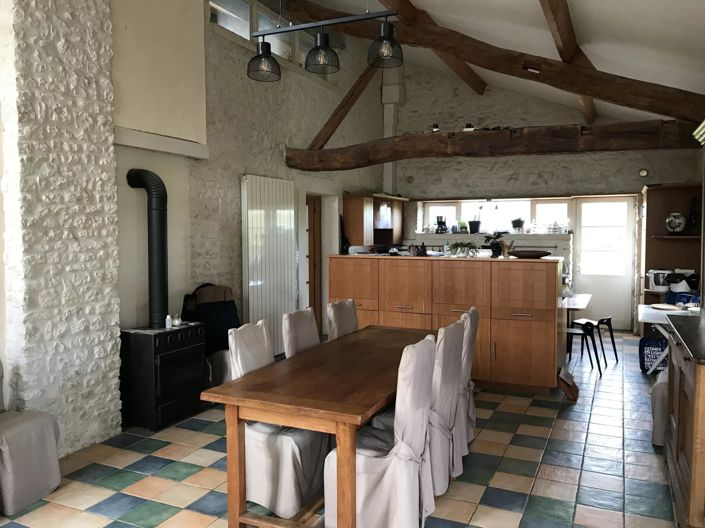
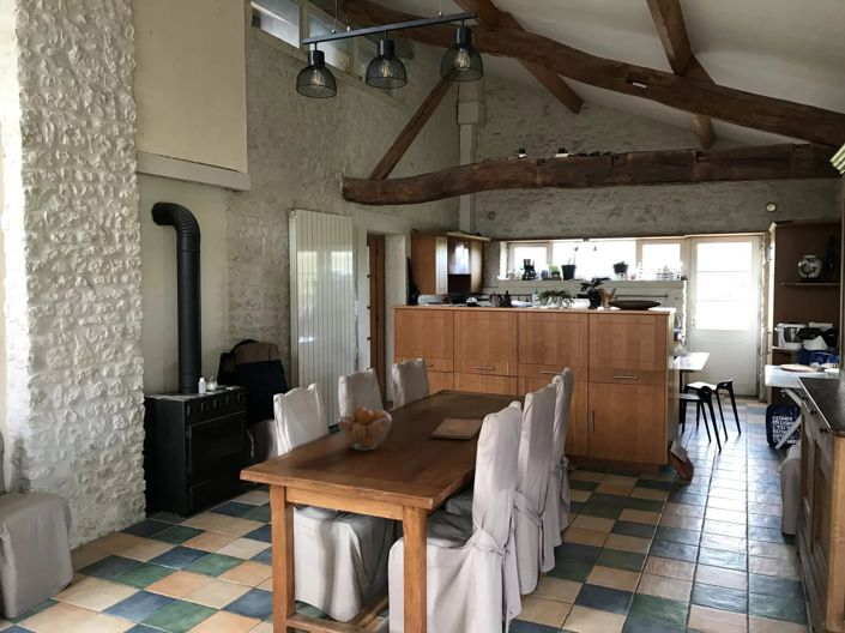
+ cutting board [430,417,484,440]
+ fruit basket [337,404,393,451]
